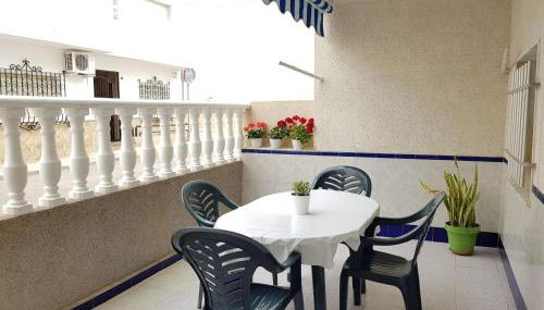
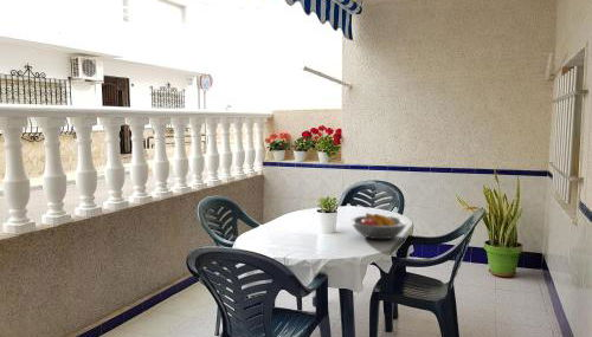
+ fruit bowl [349,212,408,240]
